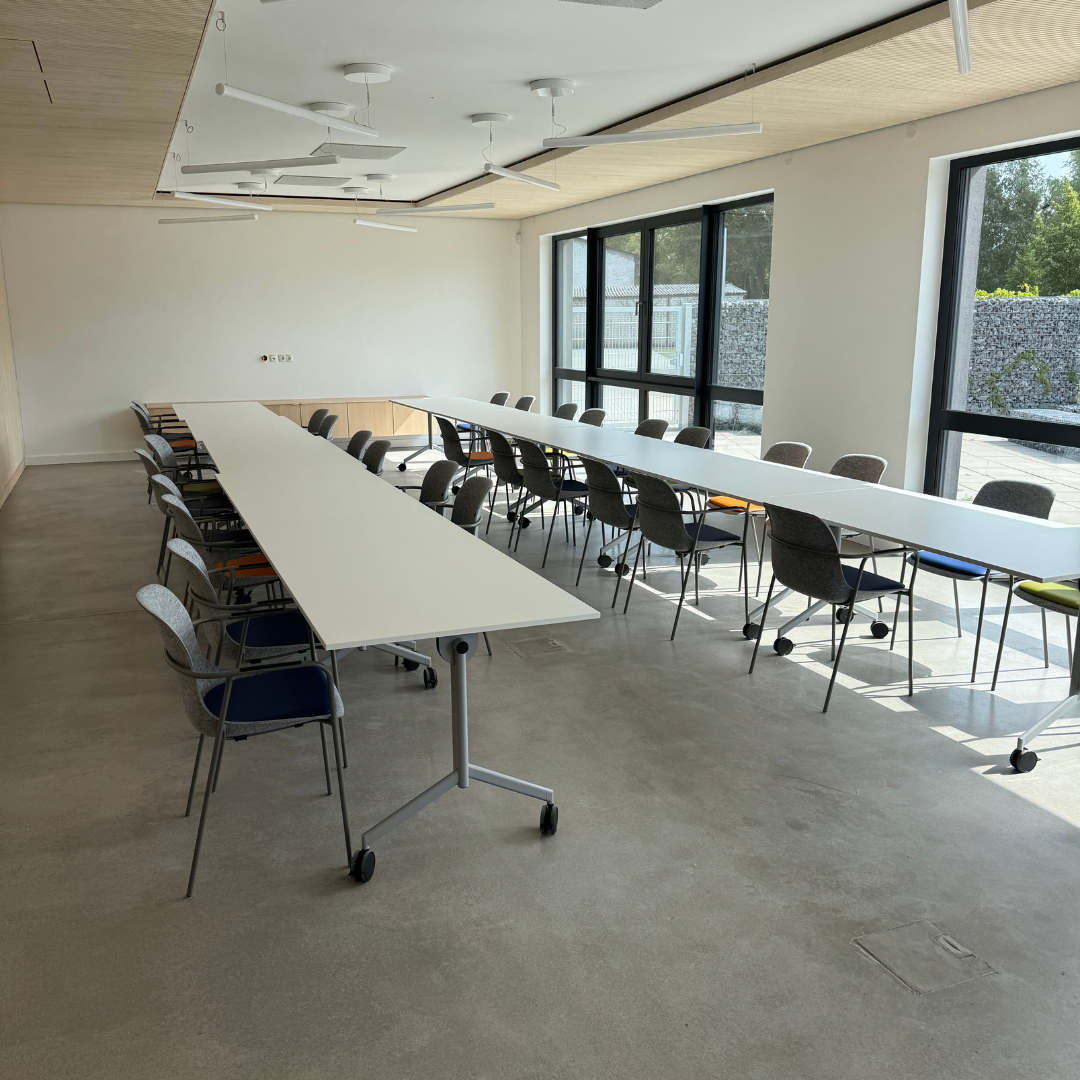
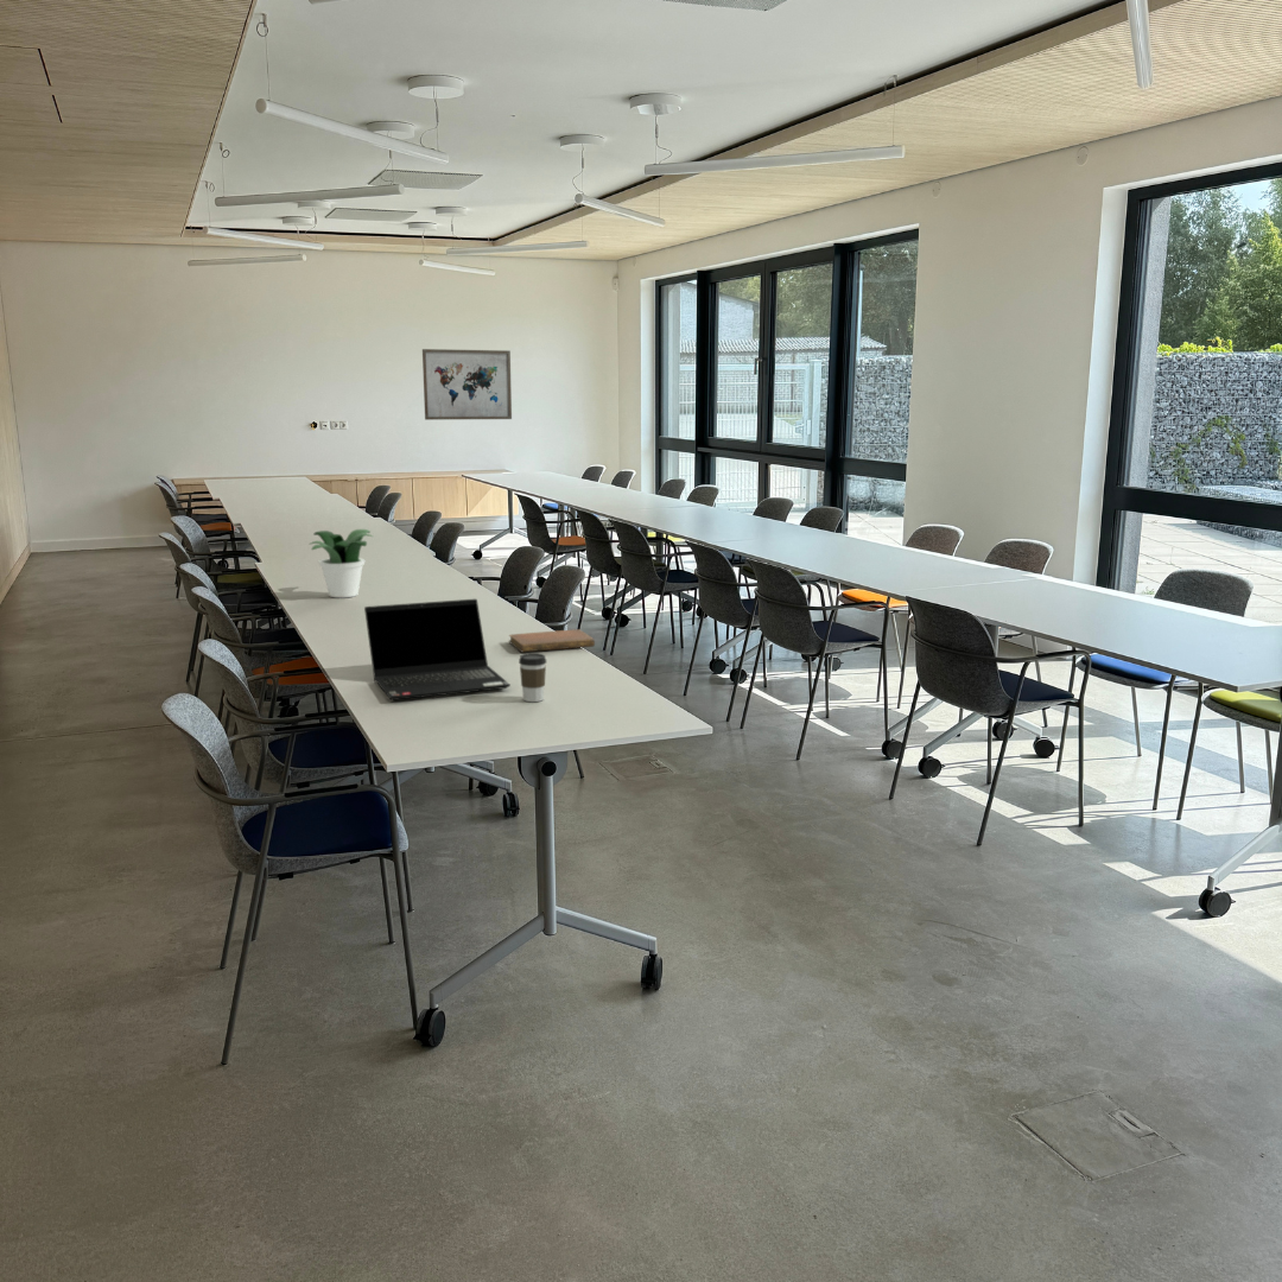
+ coffee cup [518,652,547,703]
+ laptop computer [363,598,512,702]
+ notebook [508,628,596,653]
+ potted plant [307,528,374,598]
+ wall art [421,348,513,421]
